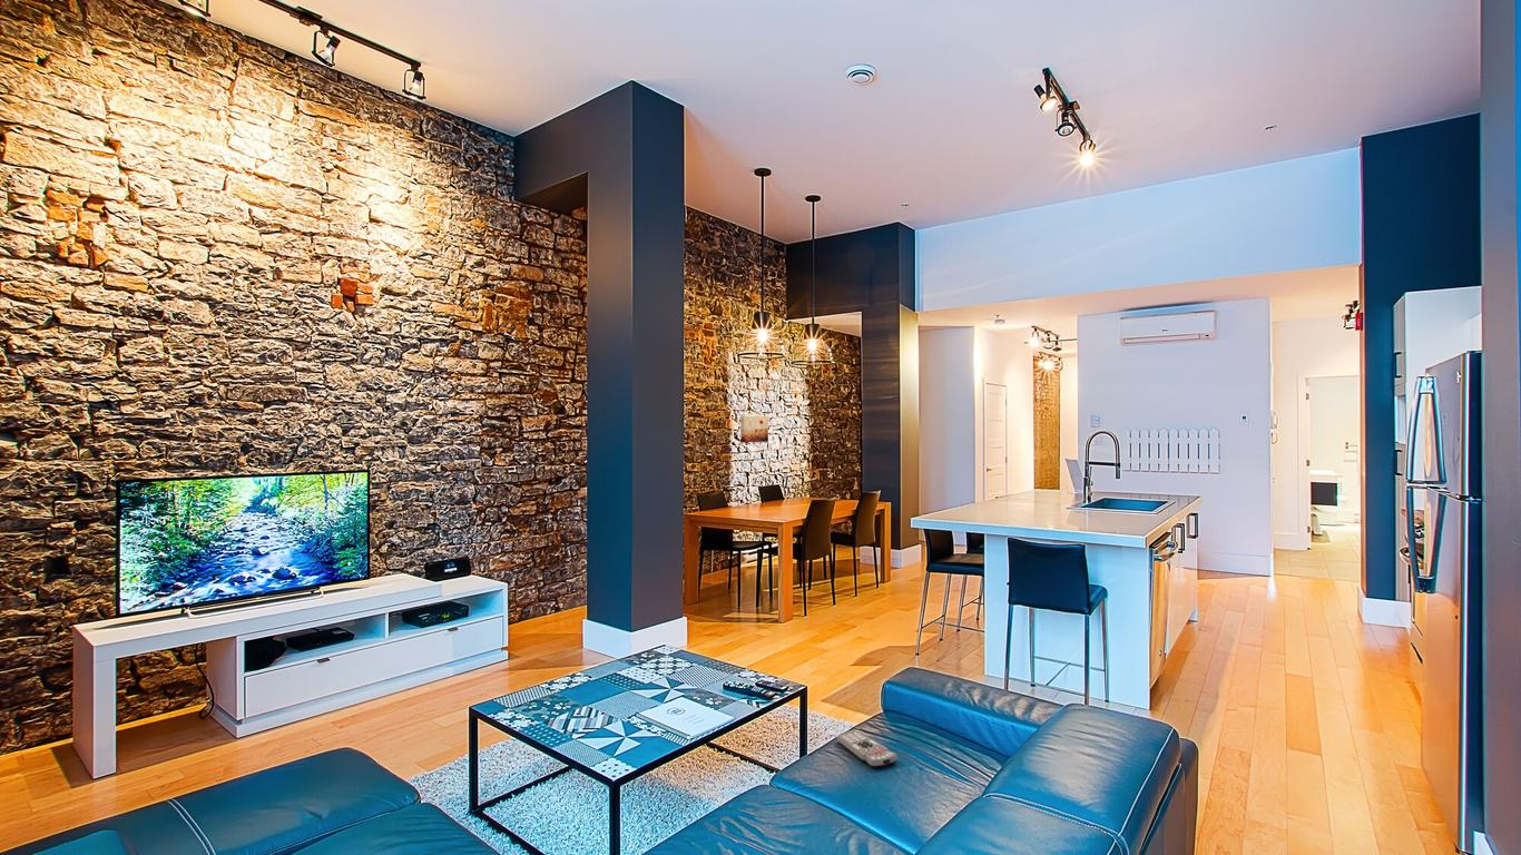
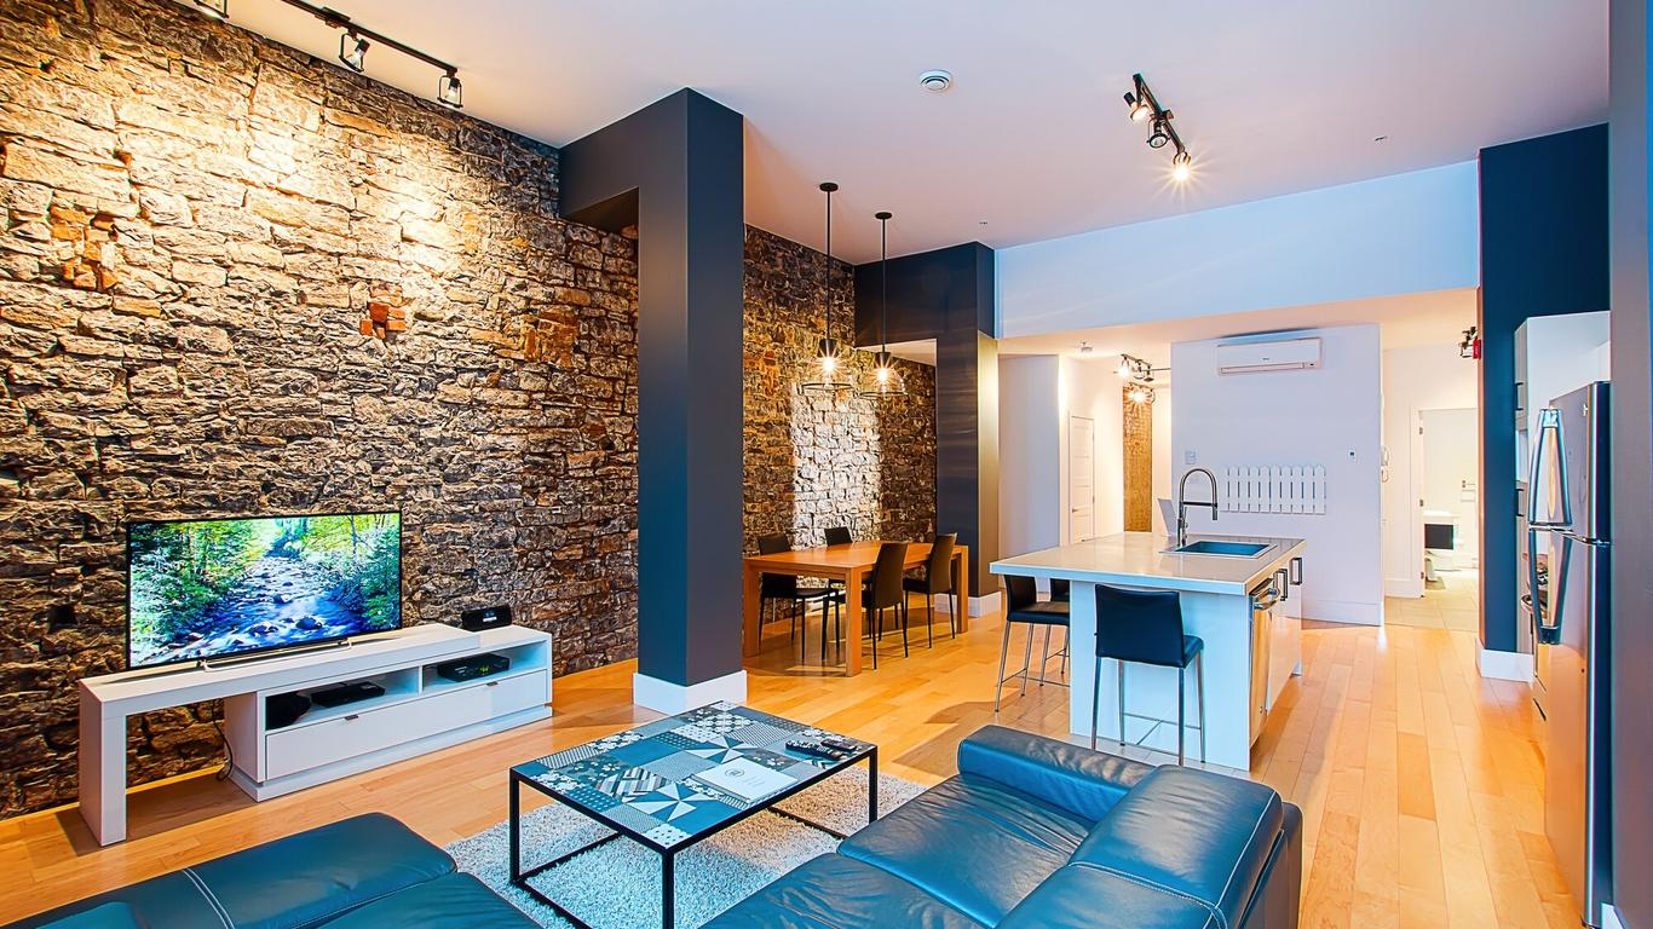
- remote control [836,729,899,768]
- wall art [739,414,769,443]
